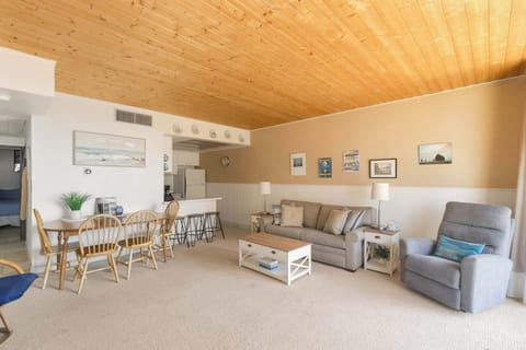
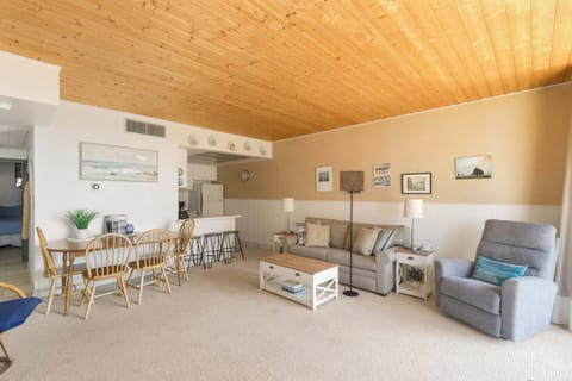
+ floor lamp [338,170,366,298]
